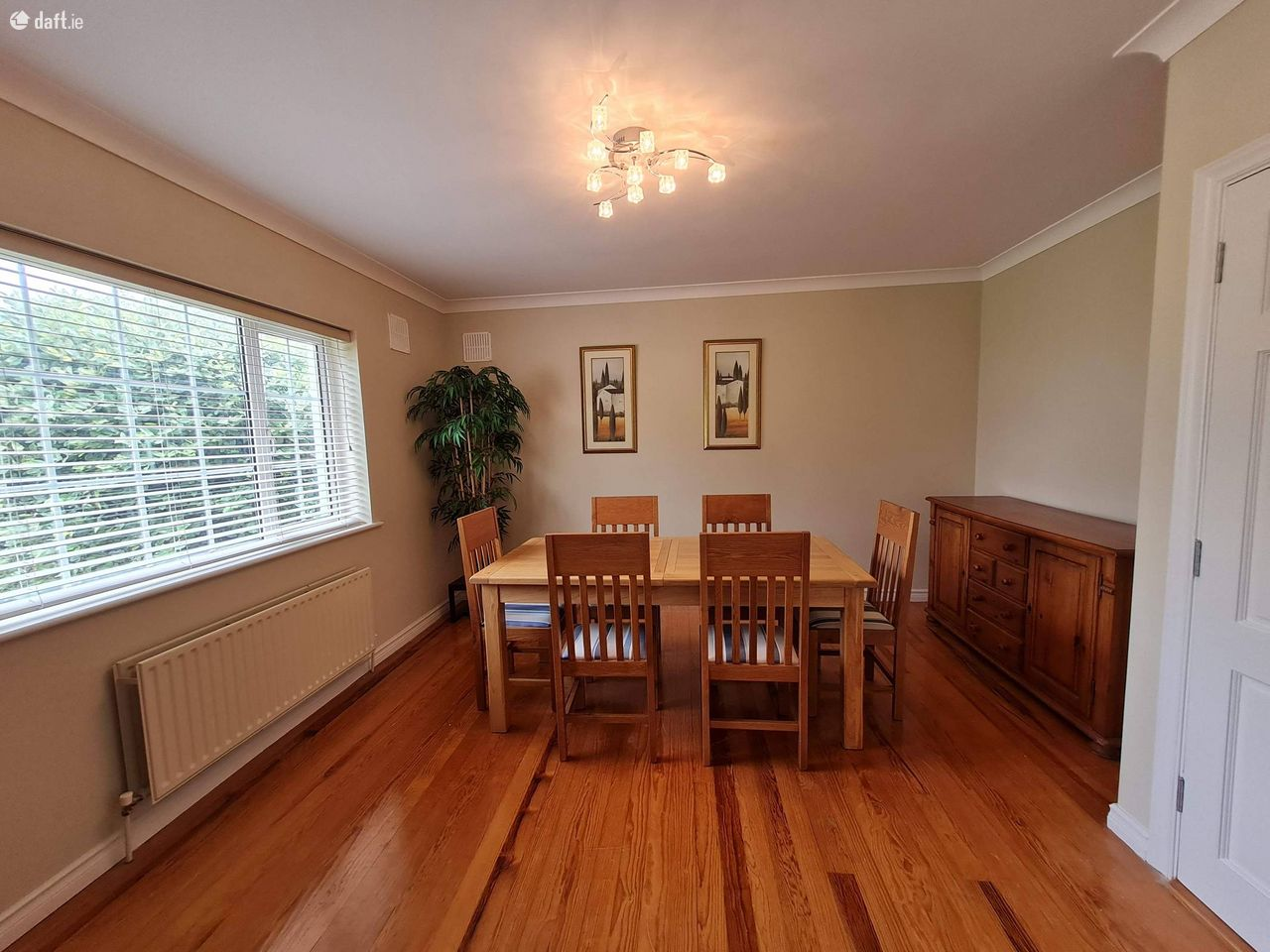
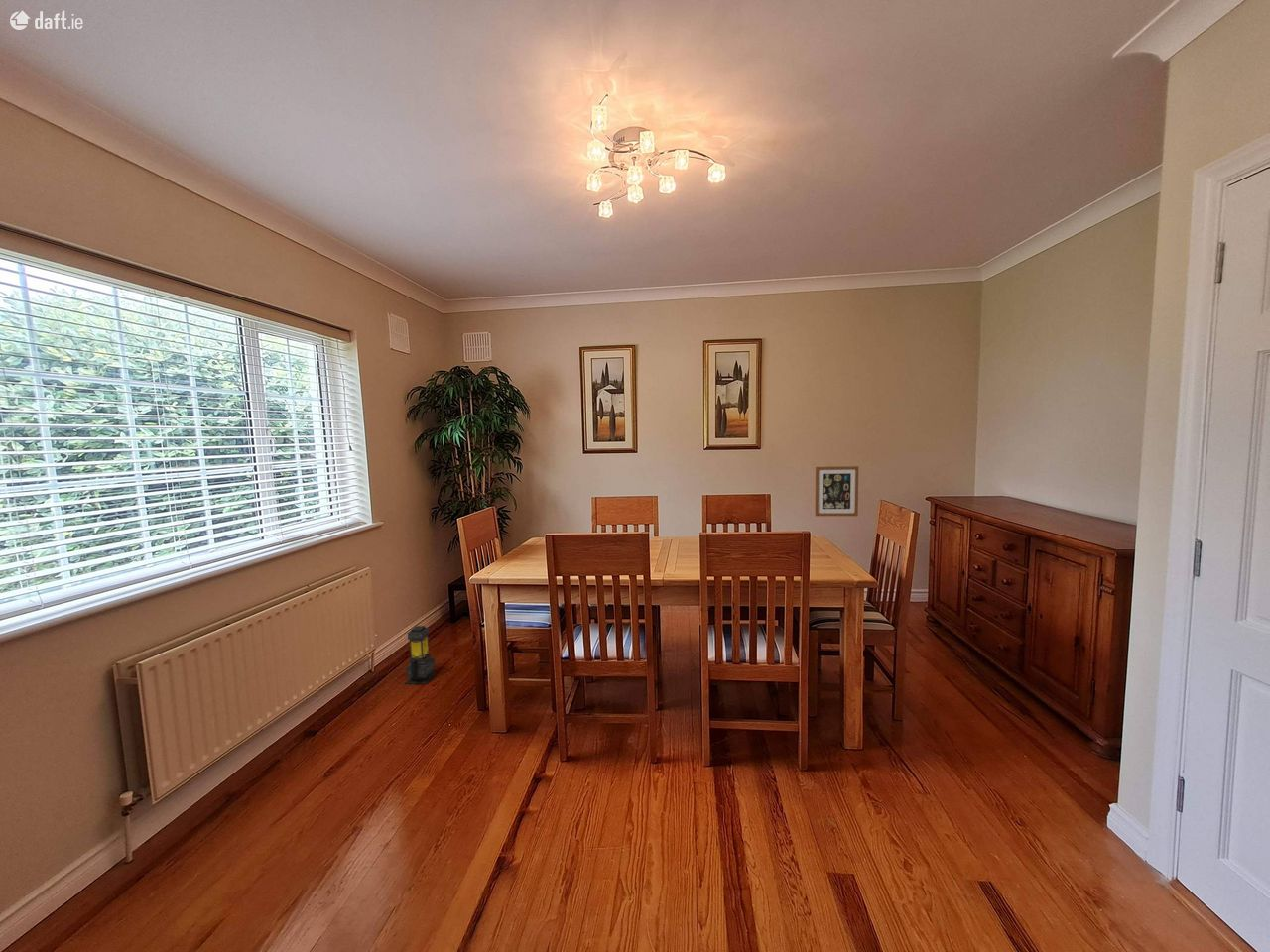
+ lantern [404,625,438,685]
+ wall art [815,465,859,517]
